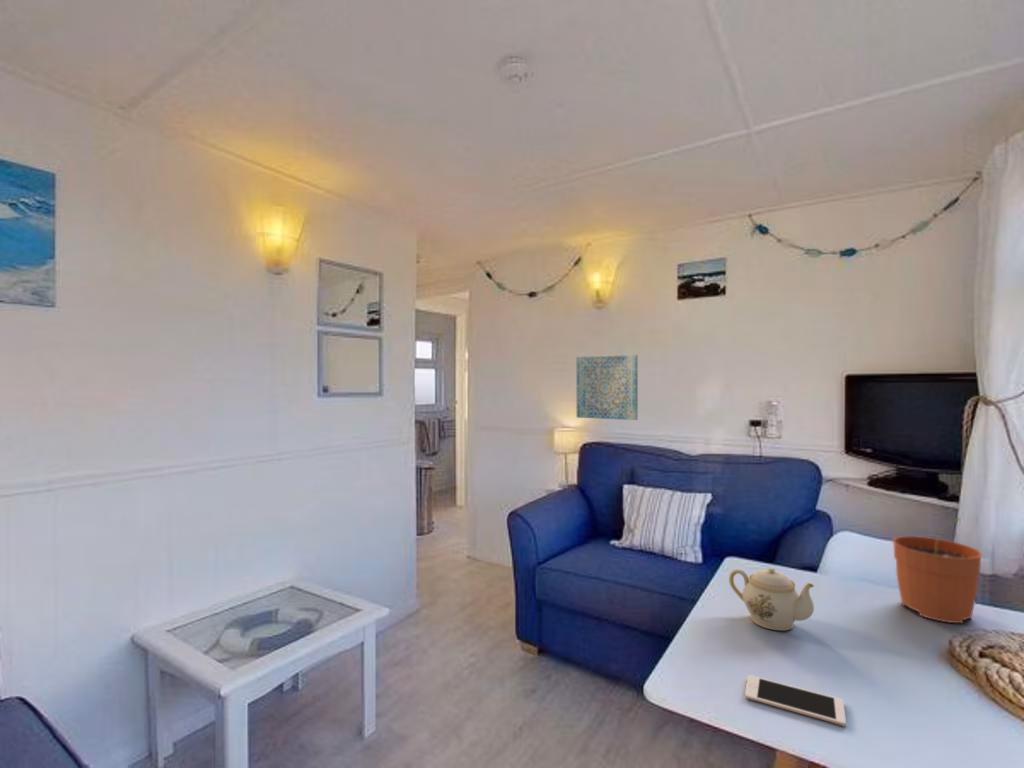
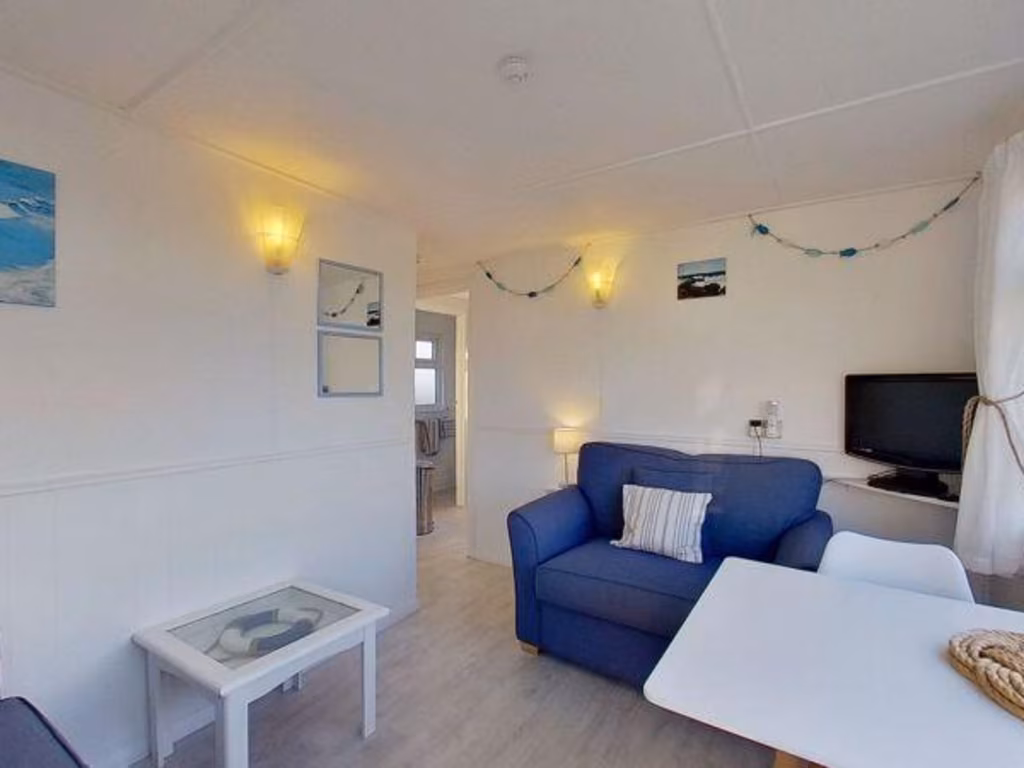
- teapot [728,567,815,631]
- cell phone [744,674,847,727]
- plant pot [891,516,983,624]
- wall art [576,354,639,421]
